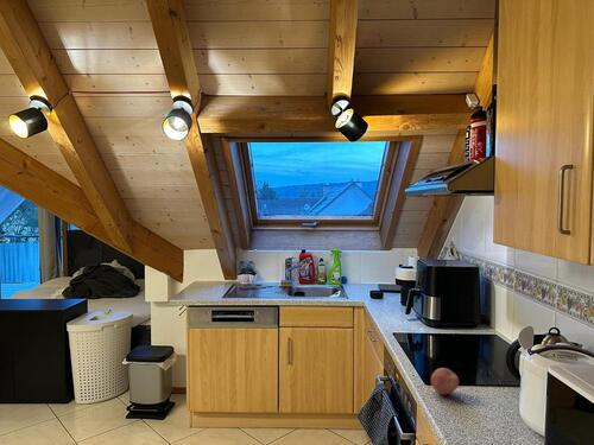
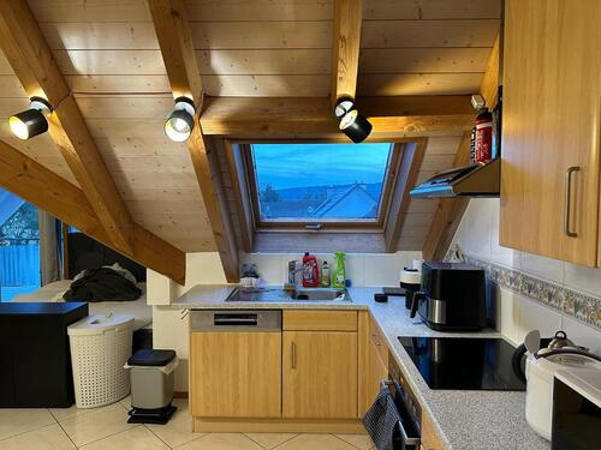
- apple [430,367,460,396]
